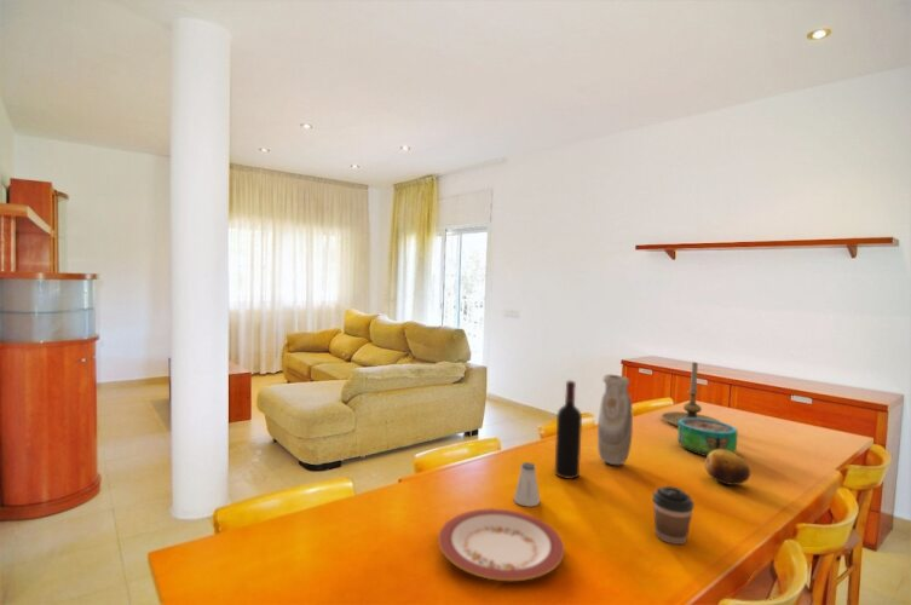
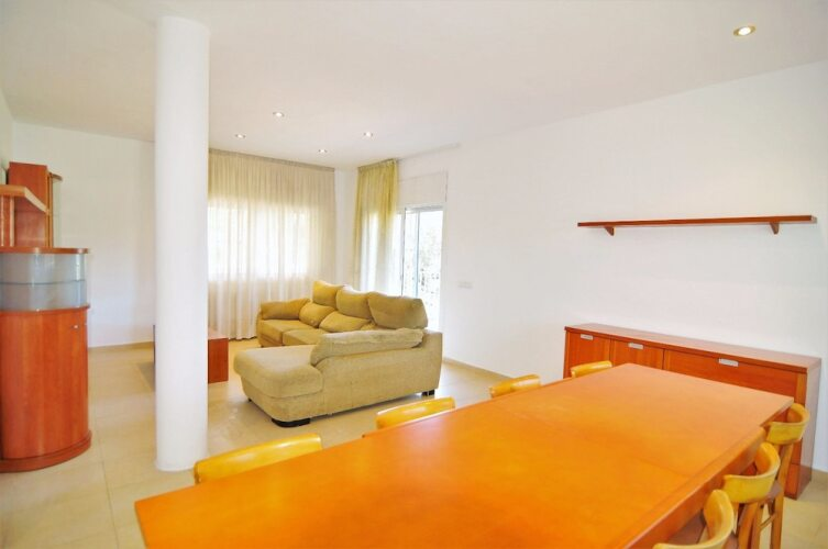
- decorative bowl [676,417,739,457]
- vase [596,374,634,466]
- plate [437,507,566,582]
- wine bottle [554,380,583,480]
- candle holder [661,361,722,427]
- coffee cup [651,485,696,546]
- fruit [703,449,751,486]
- saltshaker [513,461,541,508]
